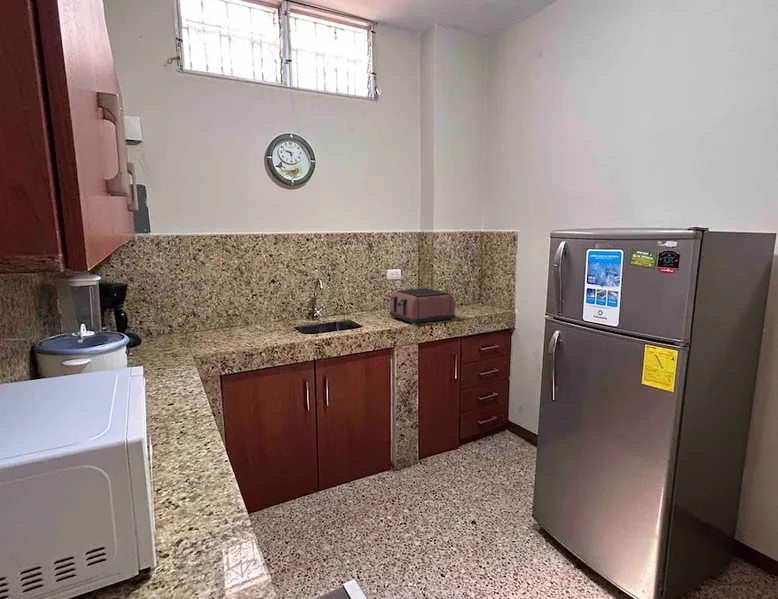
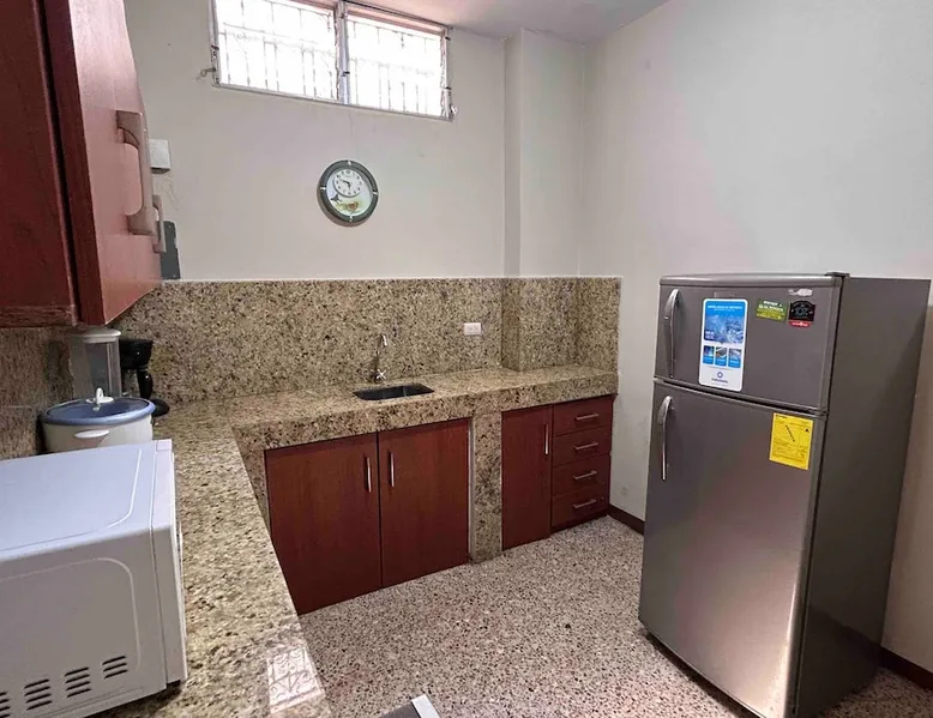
- toaster [388,287,456,326]
